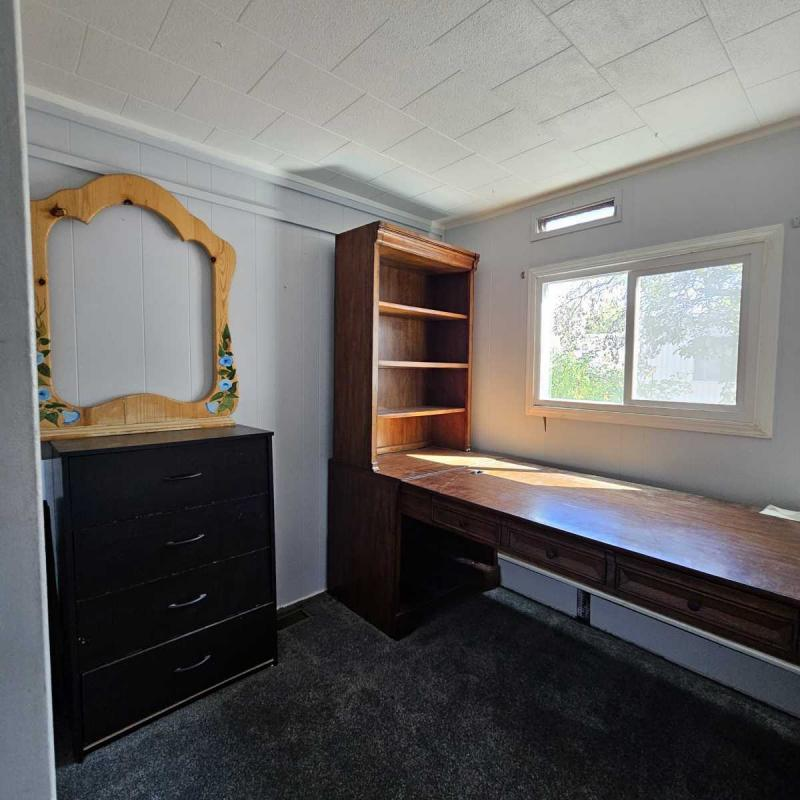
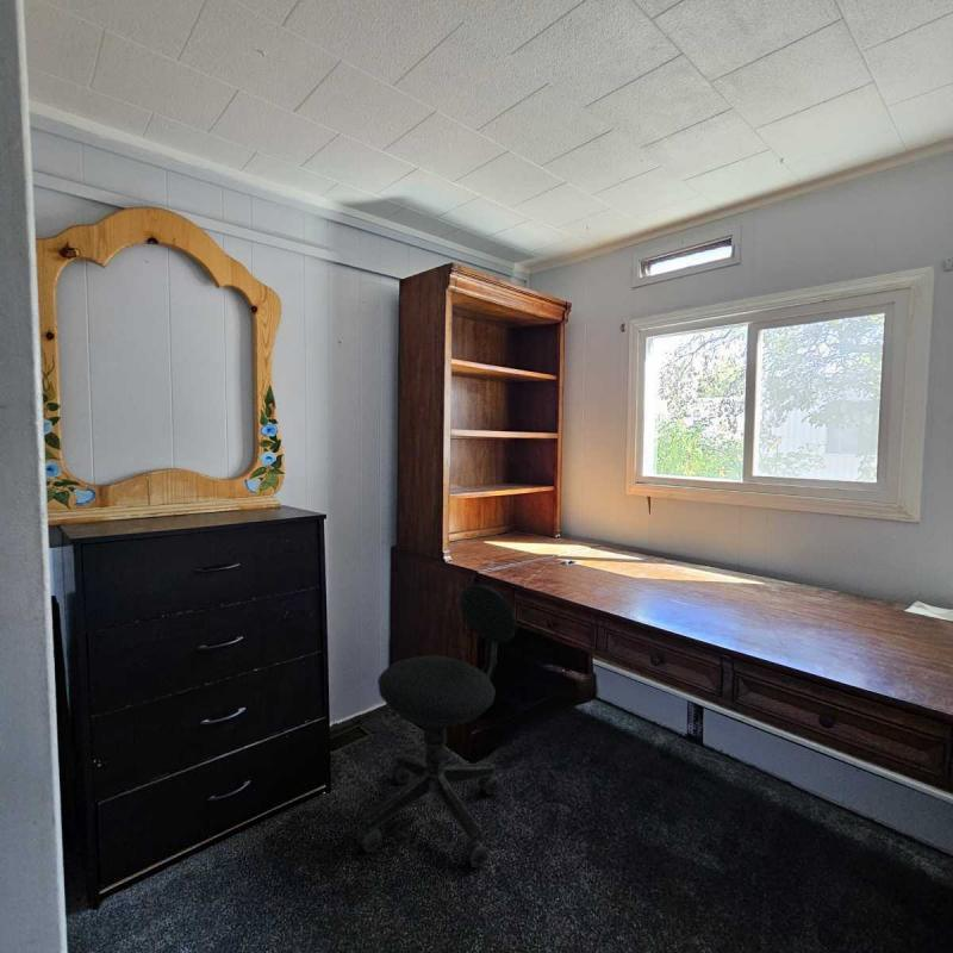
+ office chair [356,584,517,868]
